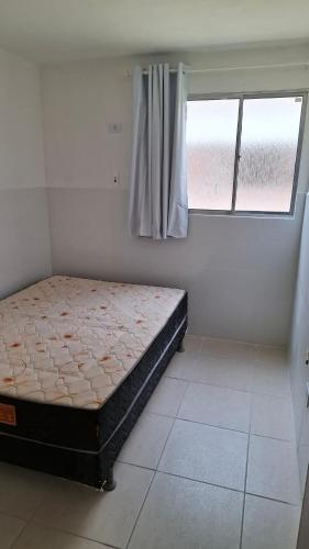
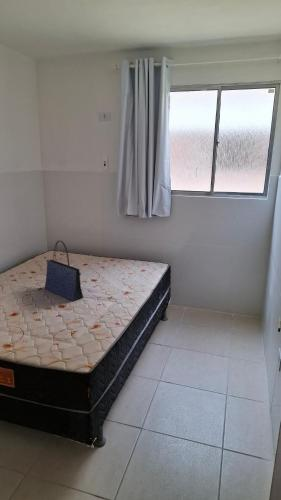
+ tote bag [44,240,84,302]
